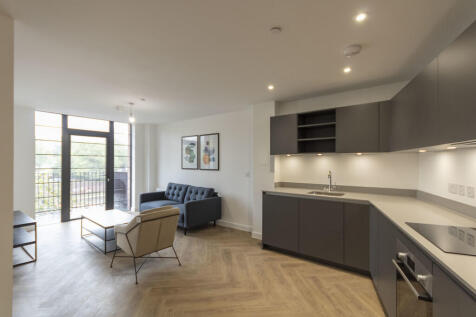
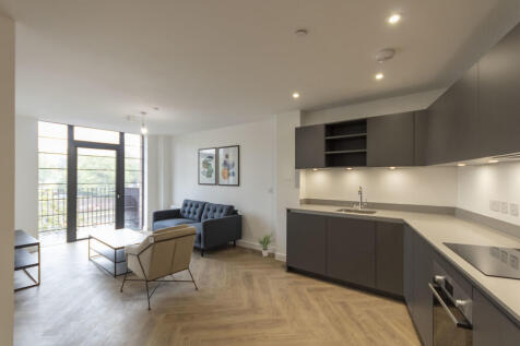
+ potted plant [256,230,276,258]
